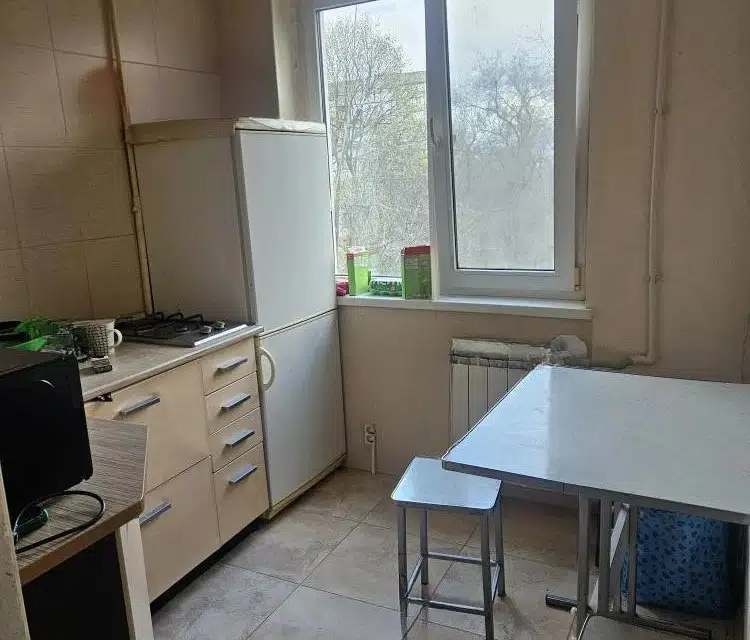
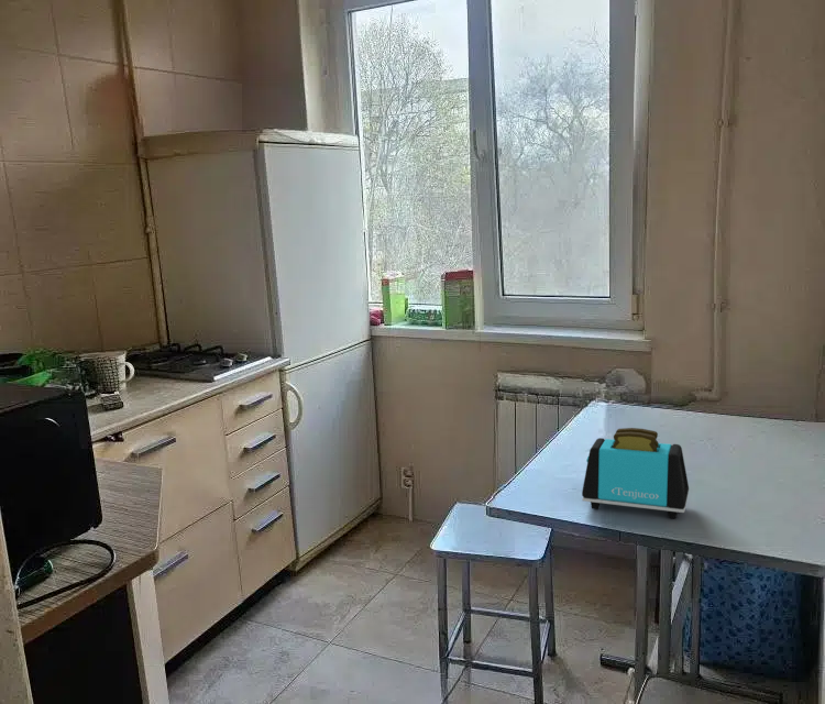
+ toaster [581,427,690,519]
